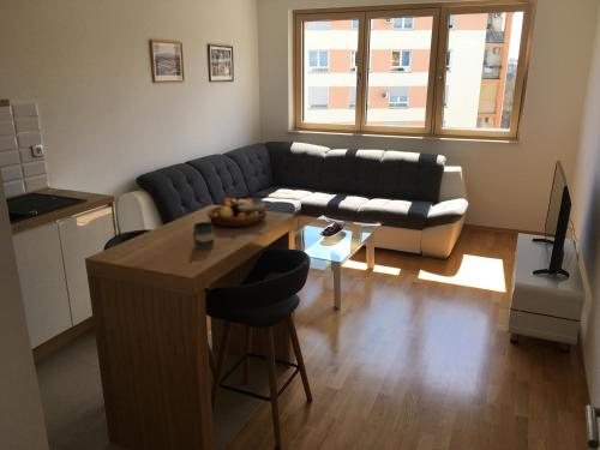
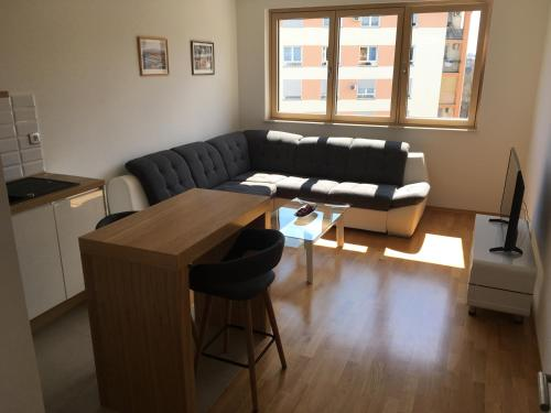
- mug [192,221,215,250]
- fruit bowl [206,197,268,228]
